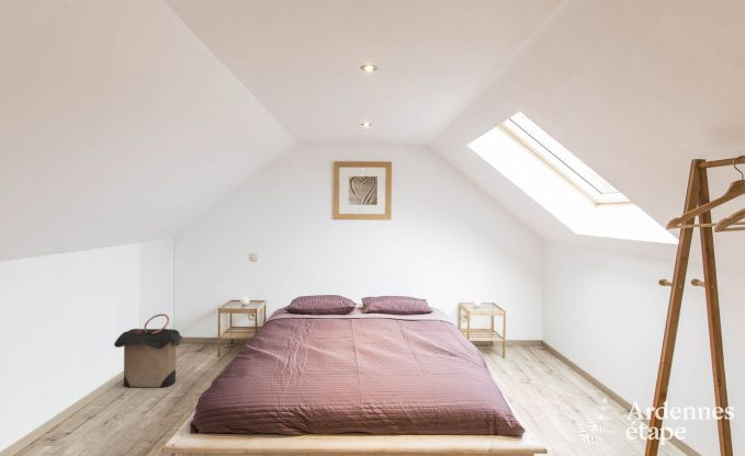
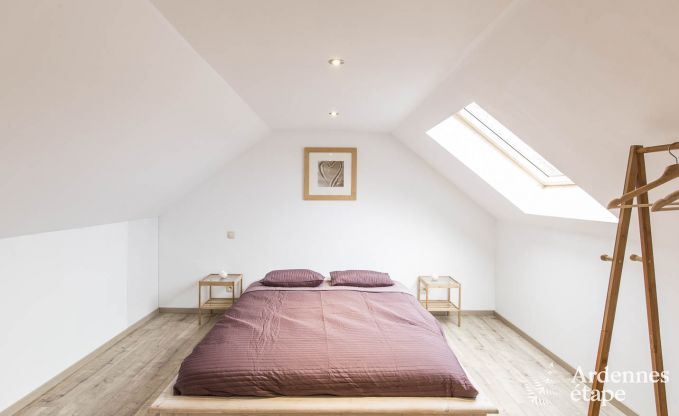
- laundry hamper [113,312,183,388]
